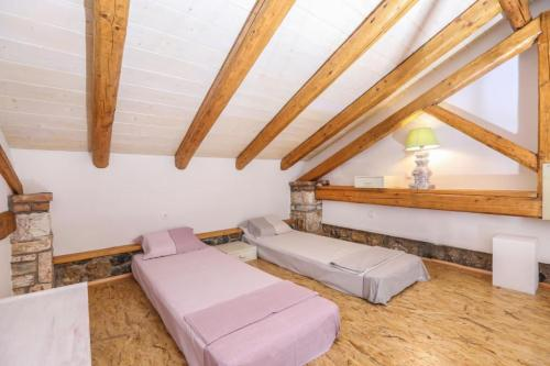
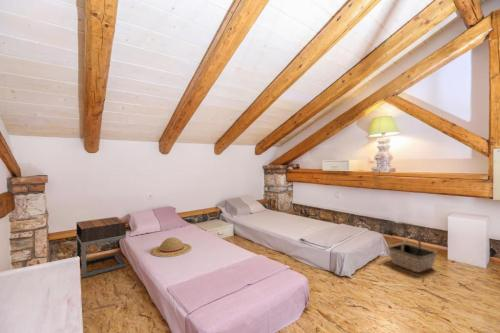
+ straw hat [149,236,193,258]
+ basket [387,235,438,274]
+ nightstand [75,216,127,279]
